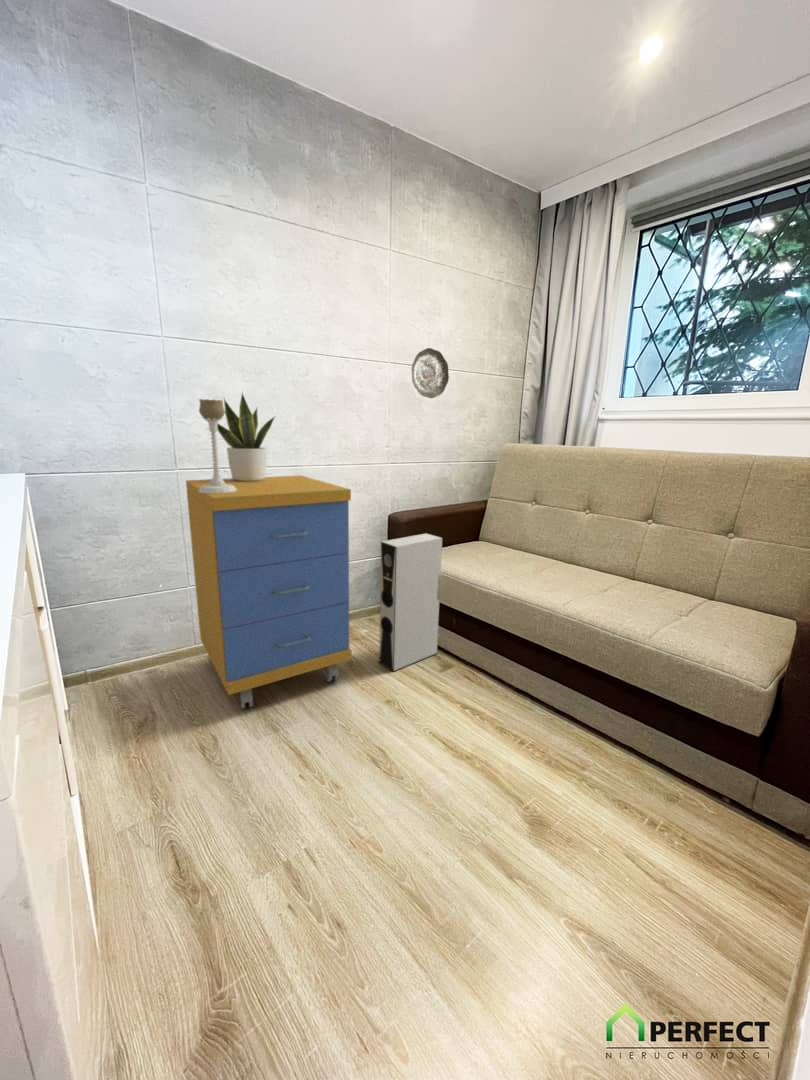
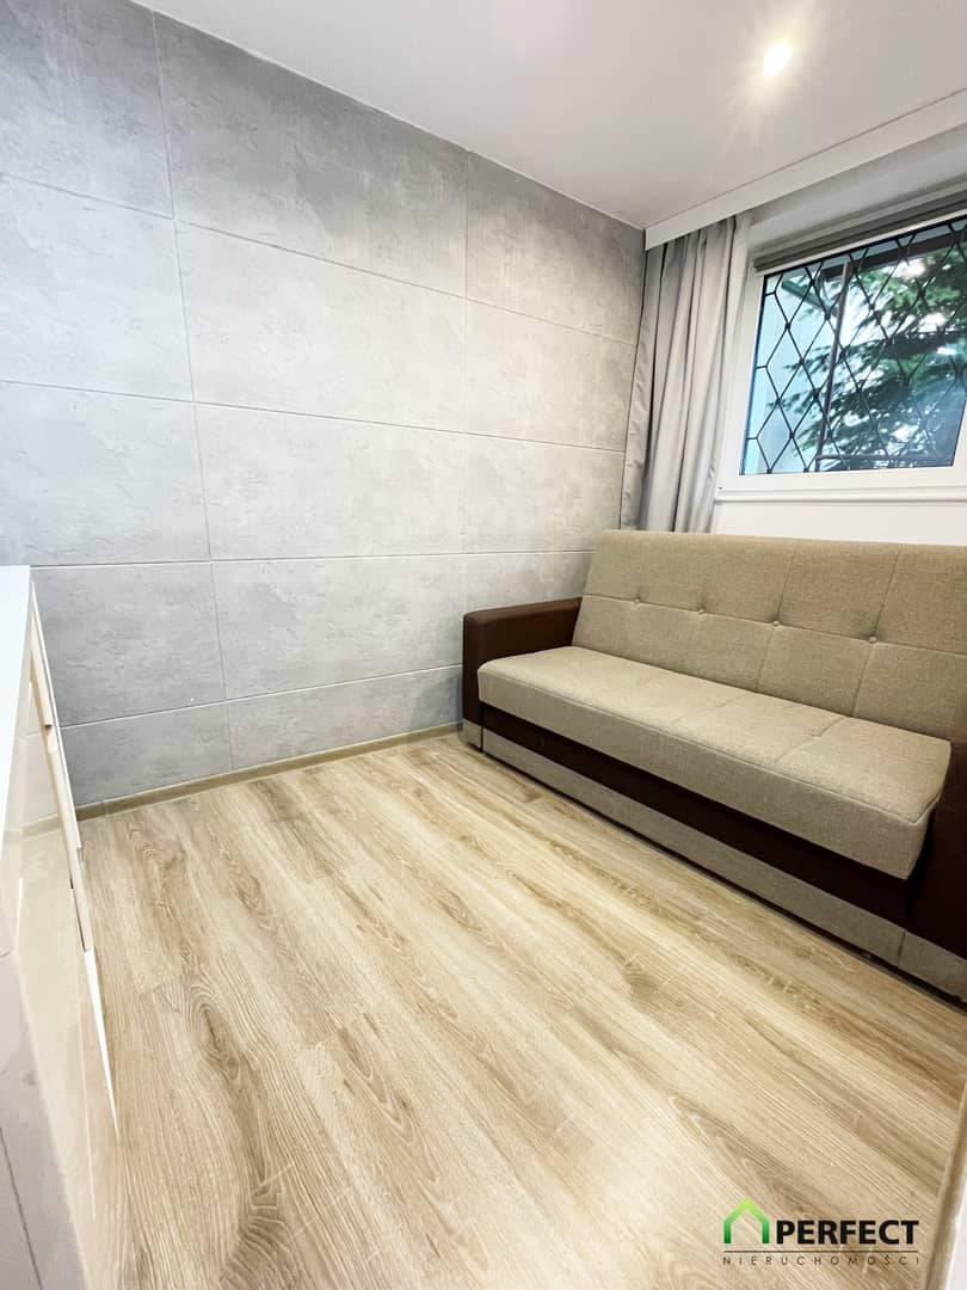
- speaker [378,532,443,673]
- decorative plate [411,347,450,399]
- potted plant [217,390,277,482]
- storage cabinet [185,474,353,710]
- candle holder [198,398,237,493]
